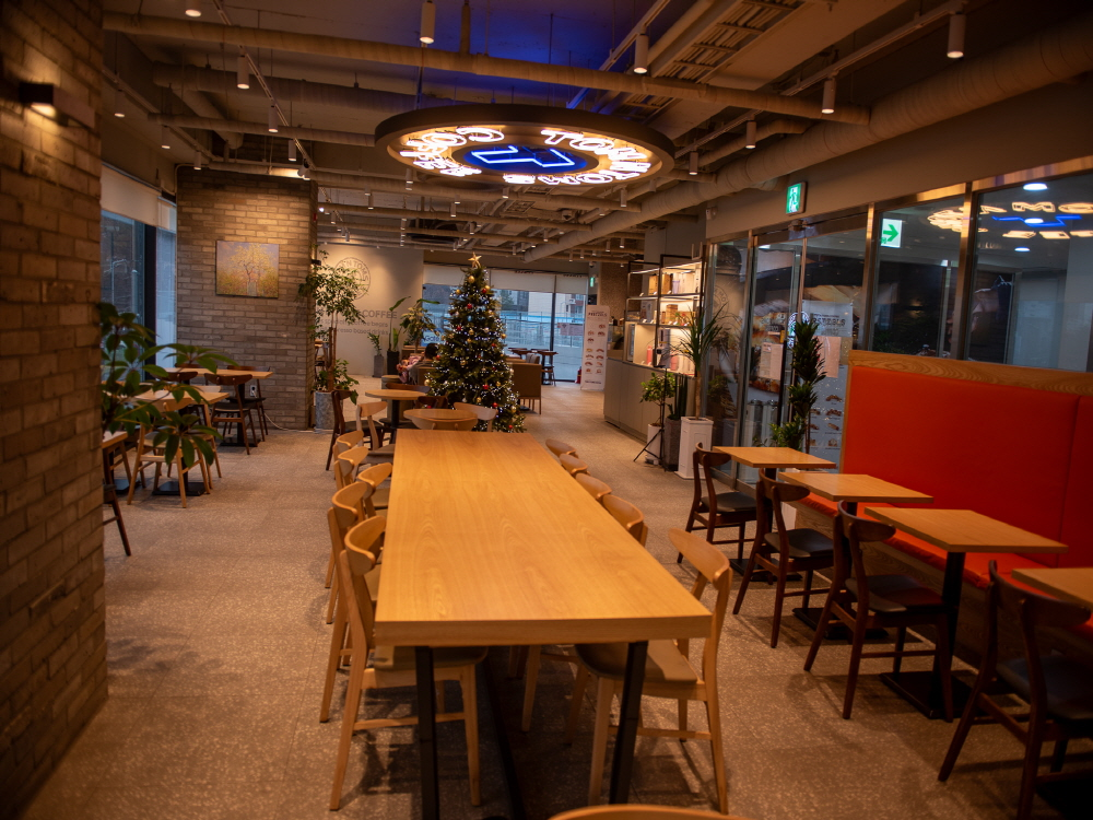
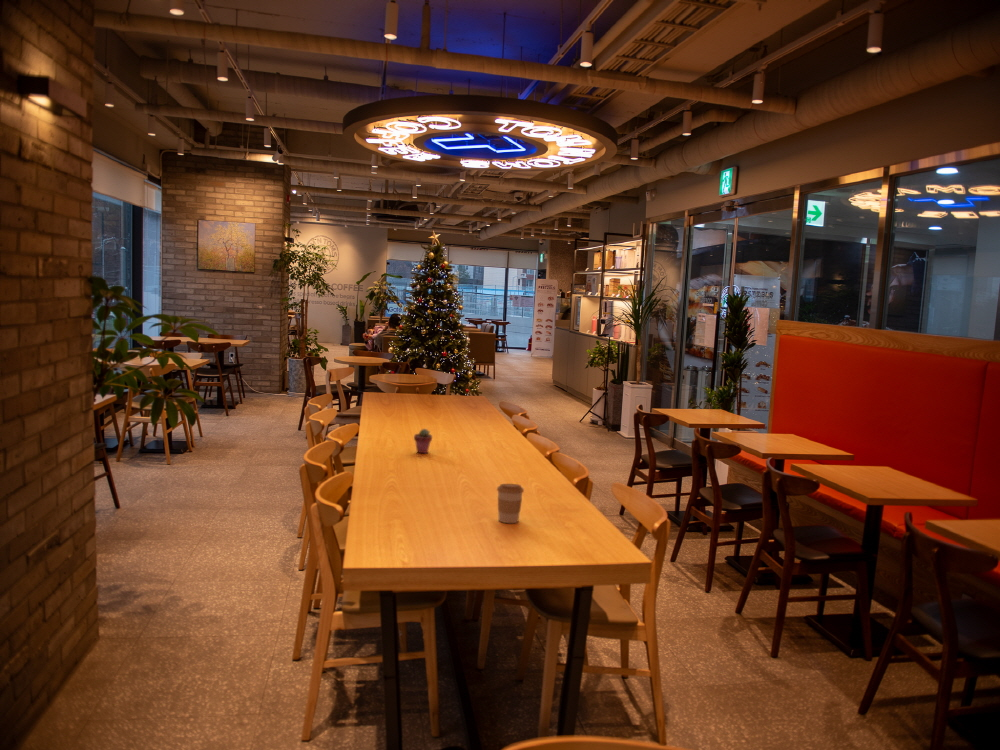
+ potted succulent [413,428,433,454]
+ coffee cup [496,483,525,524]
